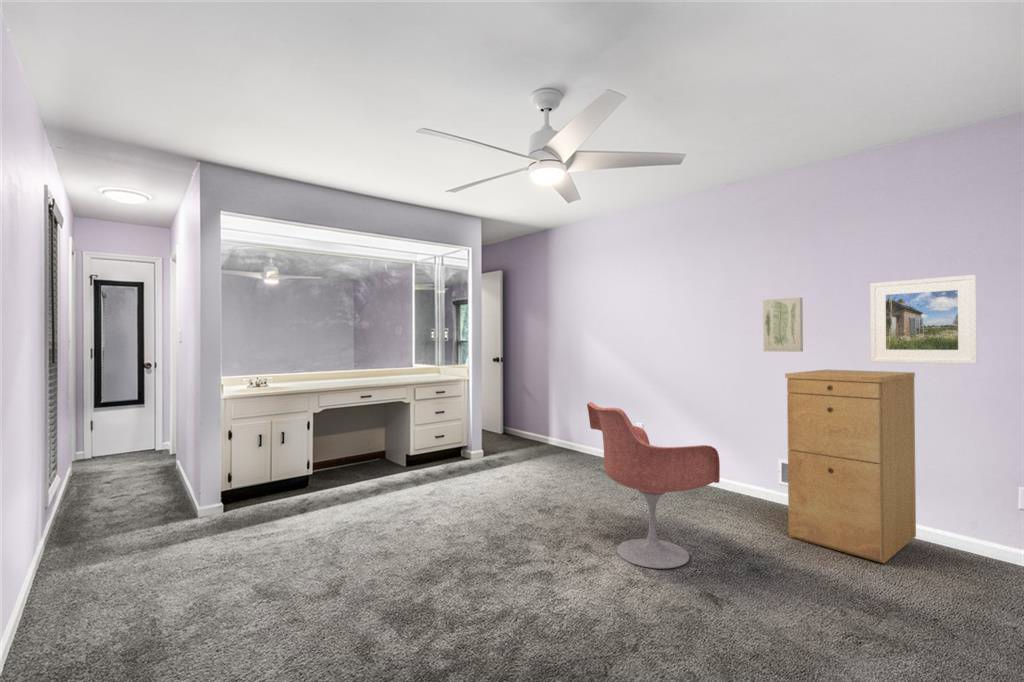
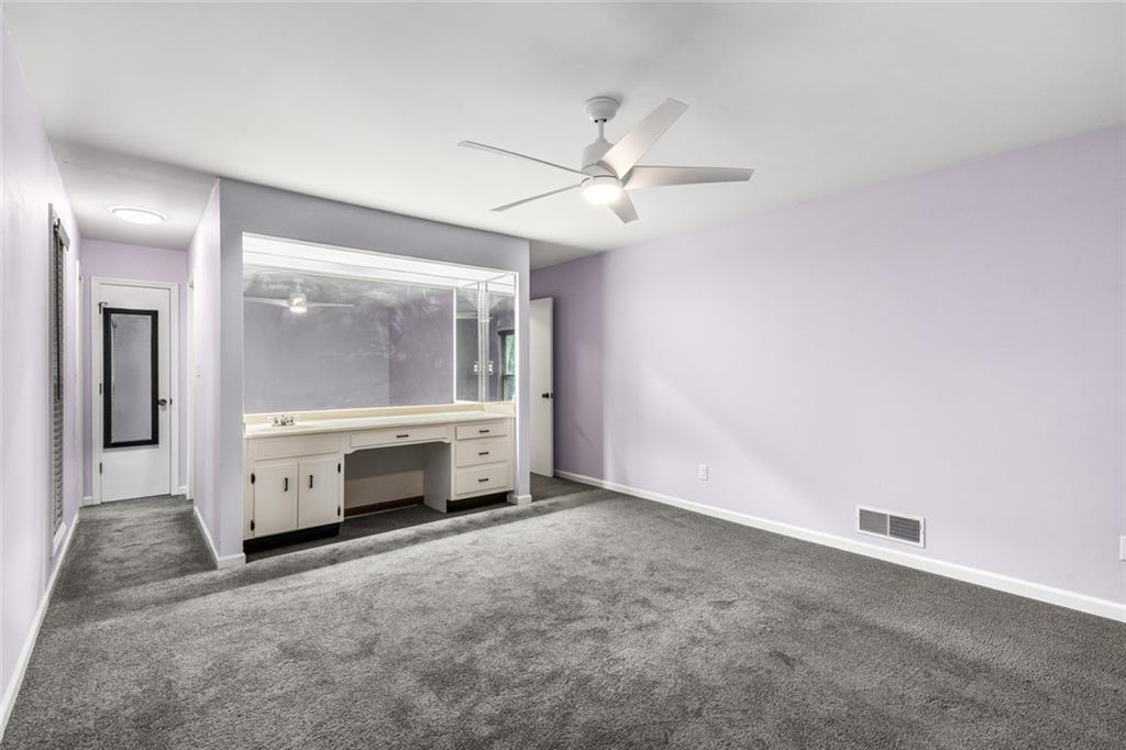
- filing cabinet [784,369,917,564]
- armchair [586,401,721,570]
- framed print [869,274,979,365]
- wall art [762,296,804,353]
